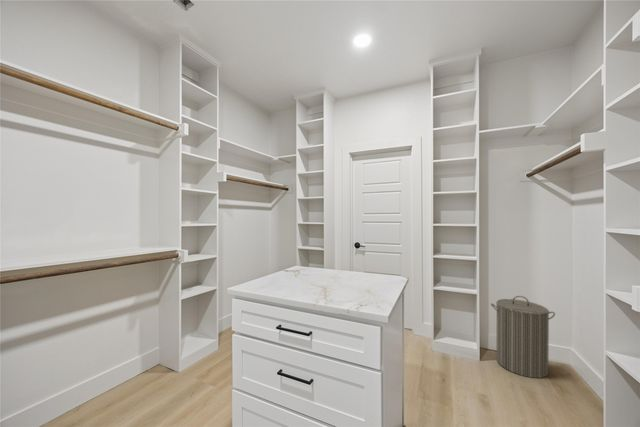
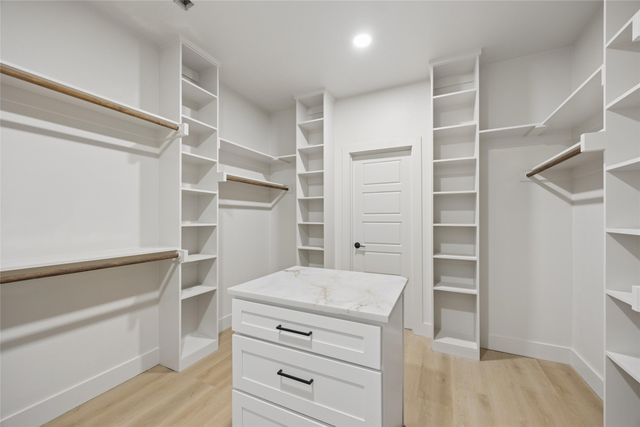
- laundry hamper [490,295,556,379]
